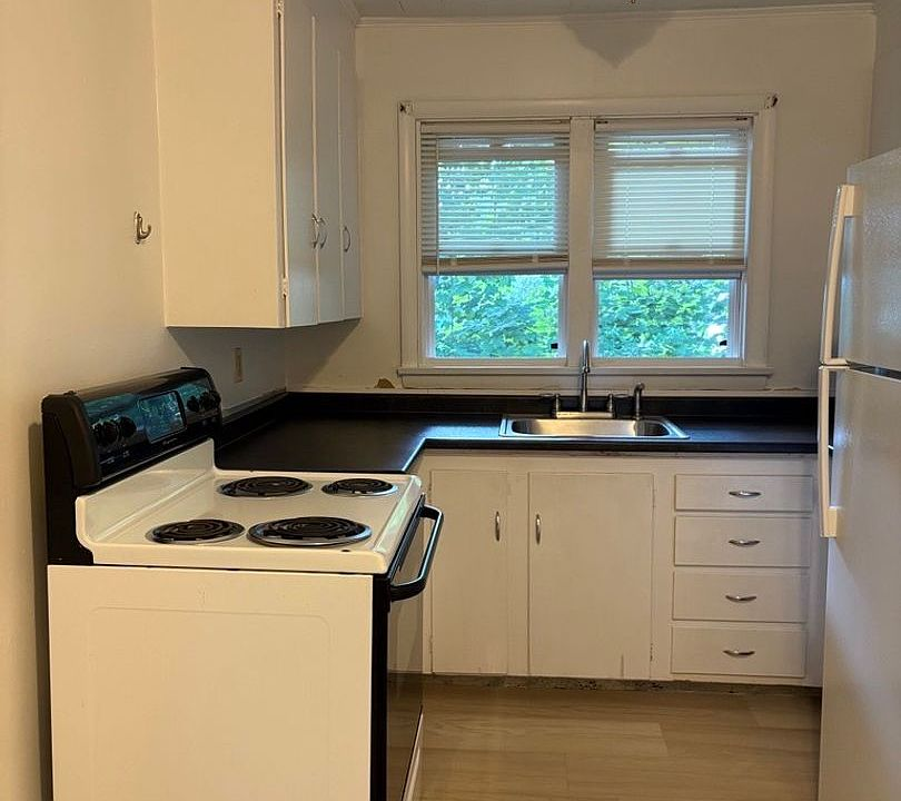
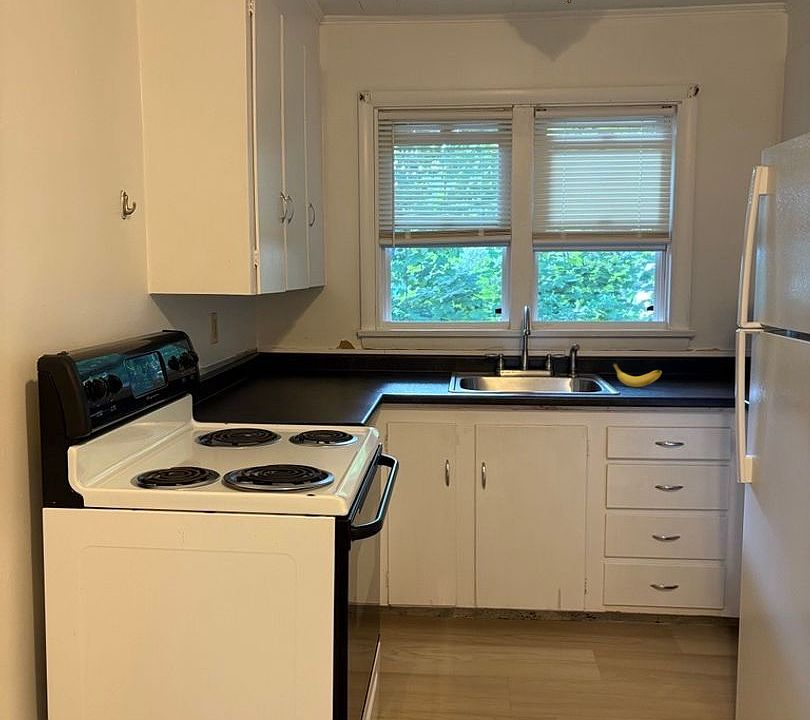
+ banana [612,362,663,388]
